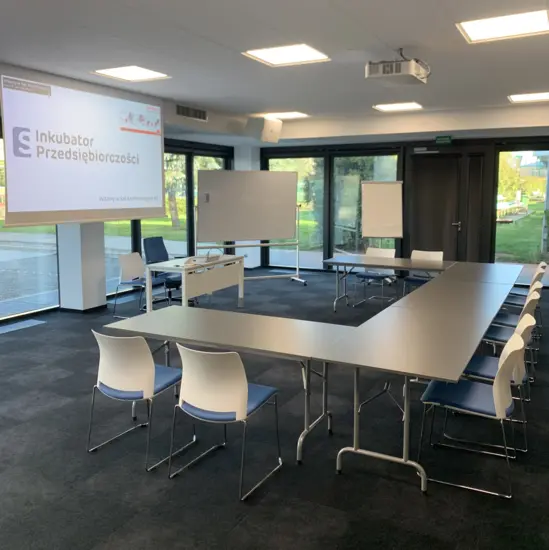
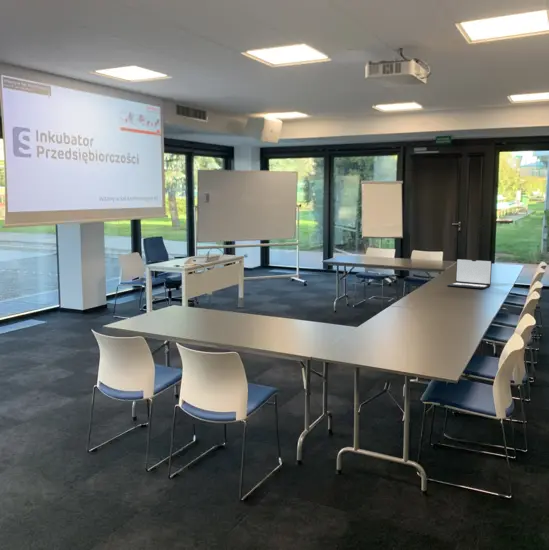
+ laptop [446,258,493,290]
